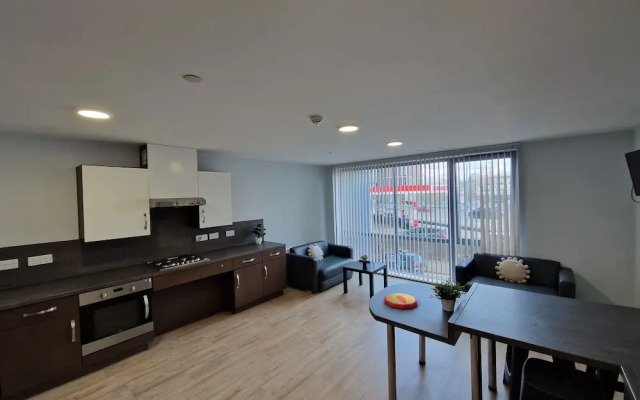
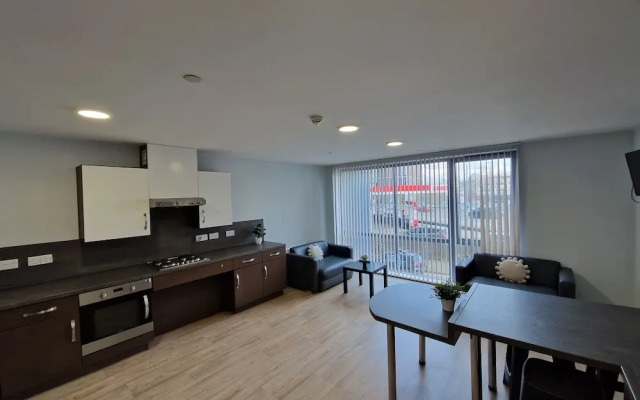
- plate [383,292,419,310]
